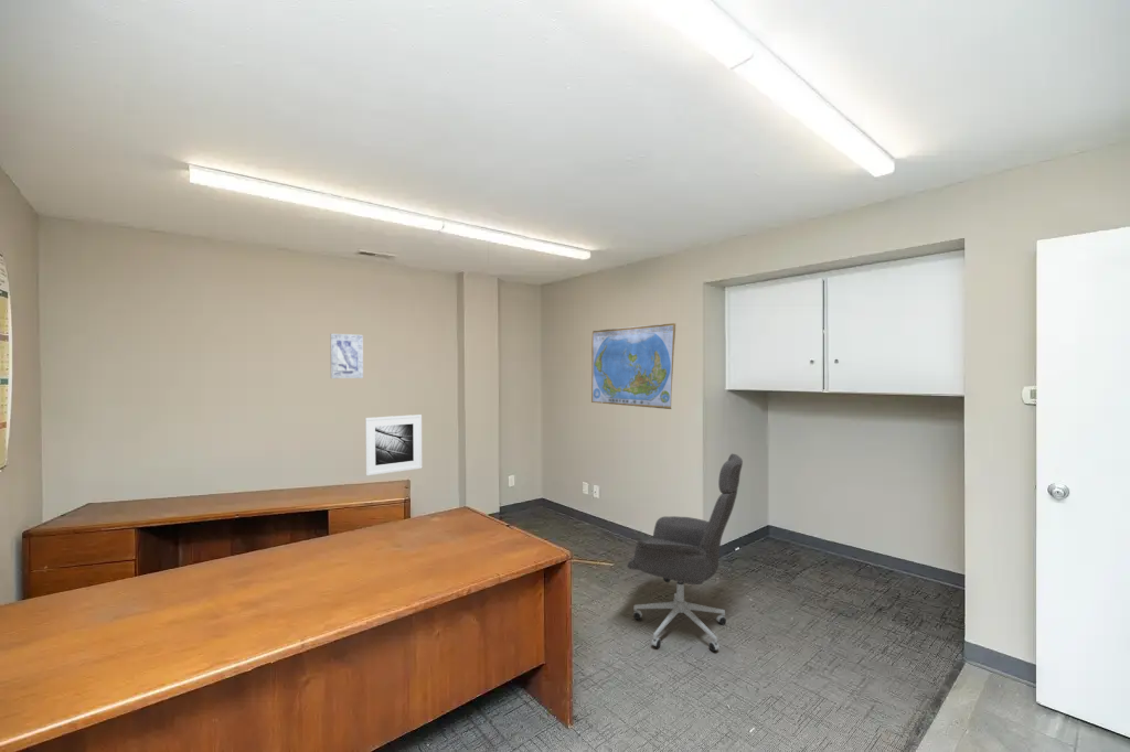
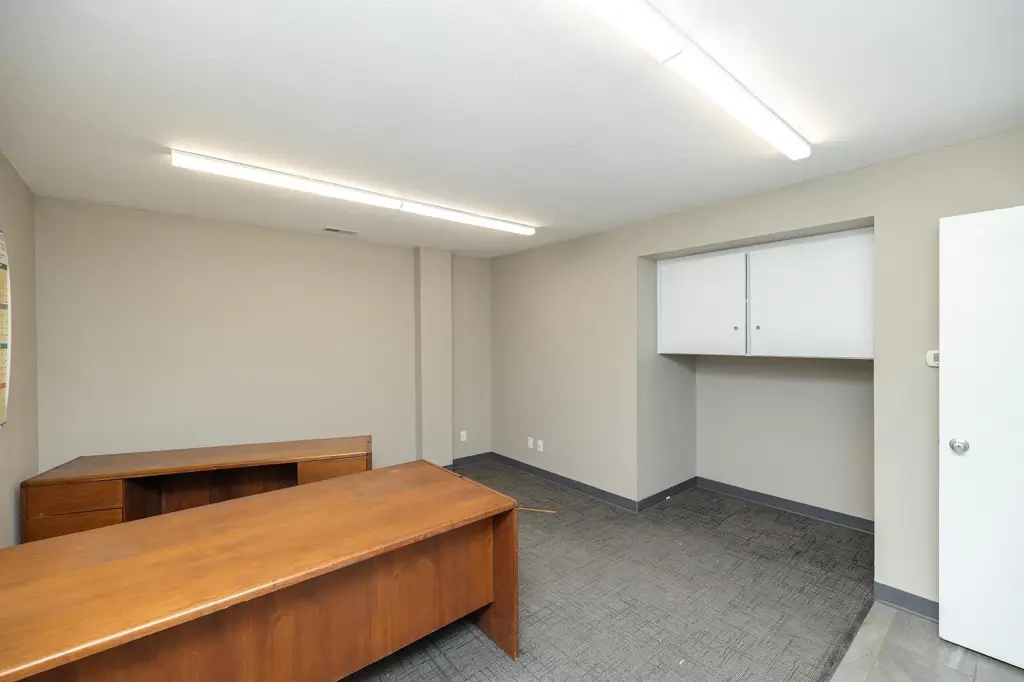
- office chair [626,453,744,653]
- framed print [364,413,423,476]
- world map [590,322,676,410]
- wall art [329,333,364,379]
